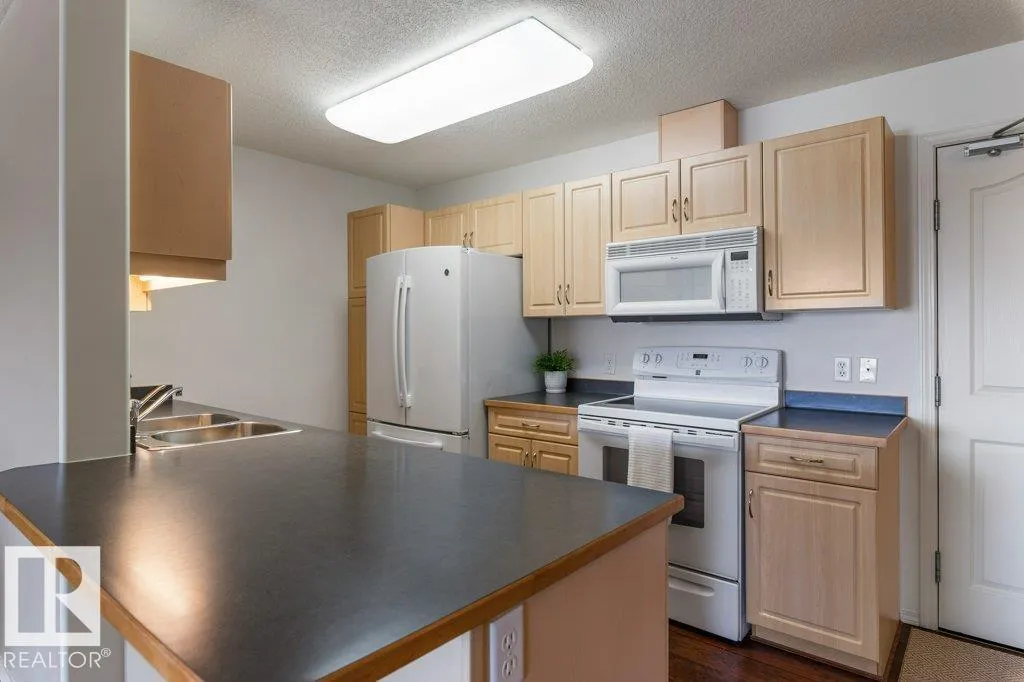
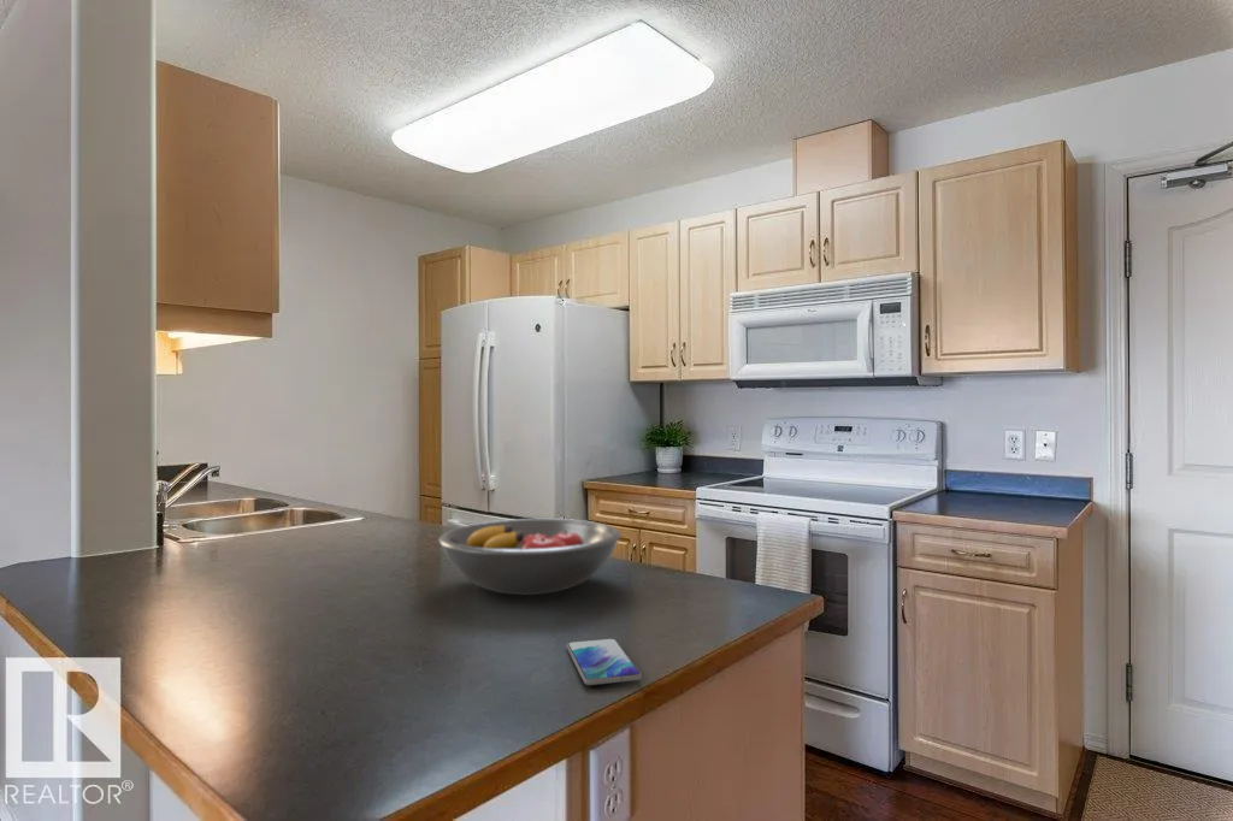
+ fruit bowl [437,518,623,596]
+ smartphone [566,637,643,687]
